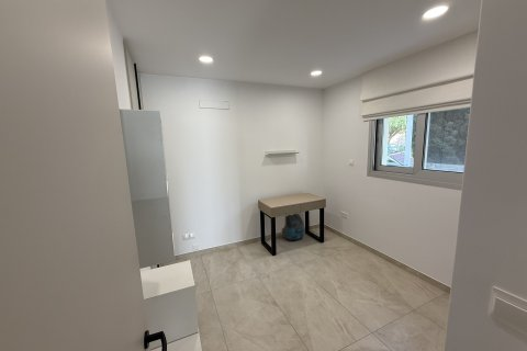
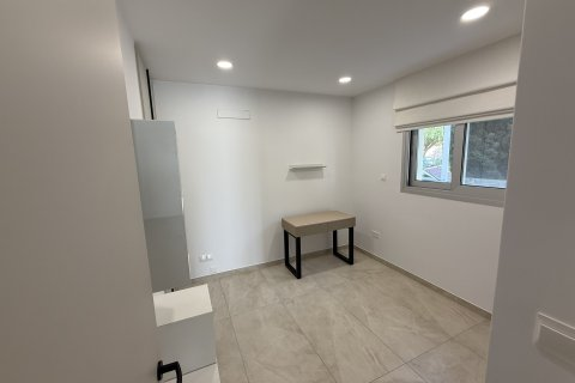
- vacuum cleaner [281,213,305,241]
